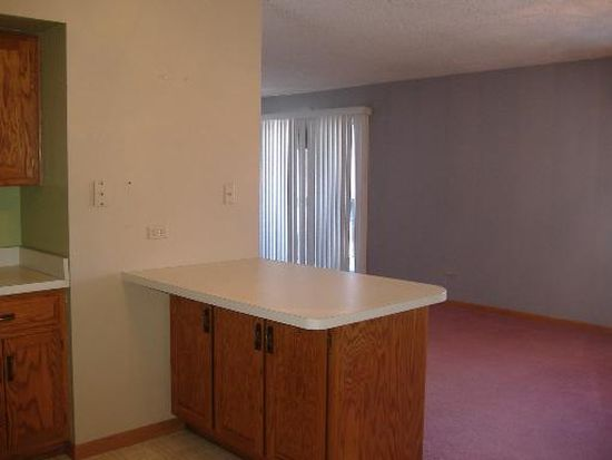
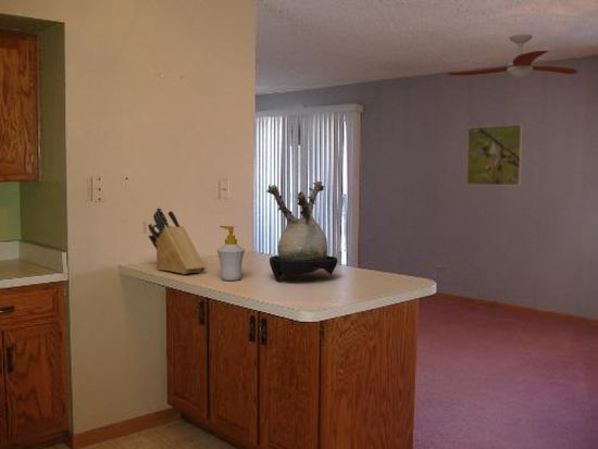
+ soap bottle [216,225,246,282]
+ ceiling fan [446,34,578,78]
+ plant [265,180,338,283]
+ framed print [465,123,524,186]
+ knife block [147,207,207,275]
